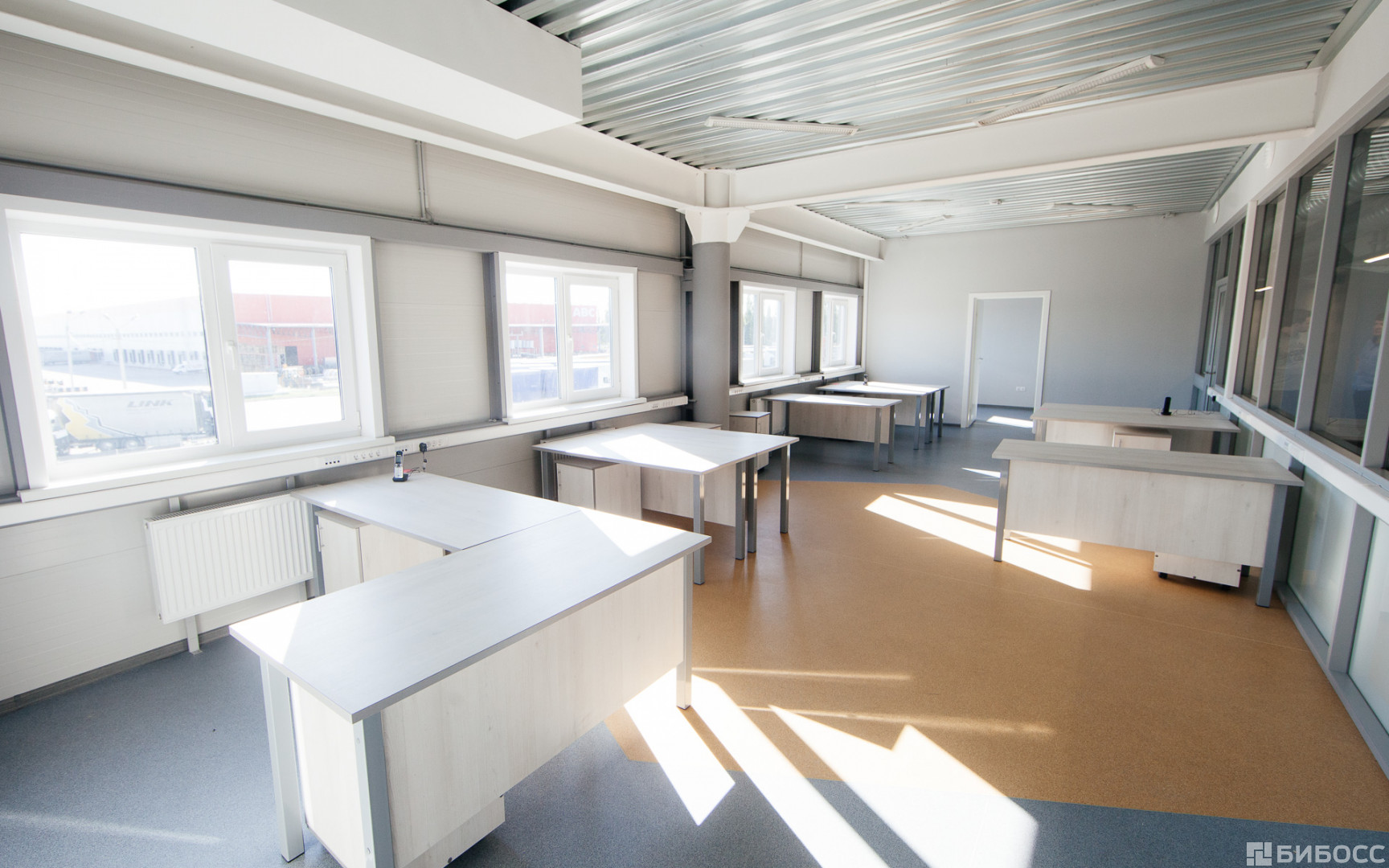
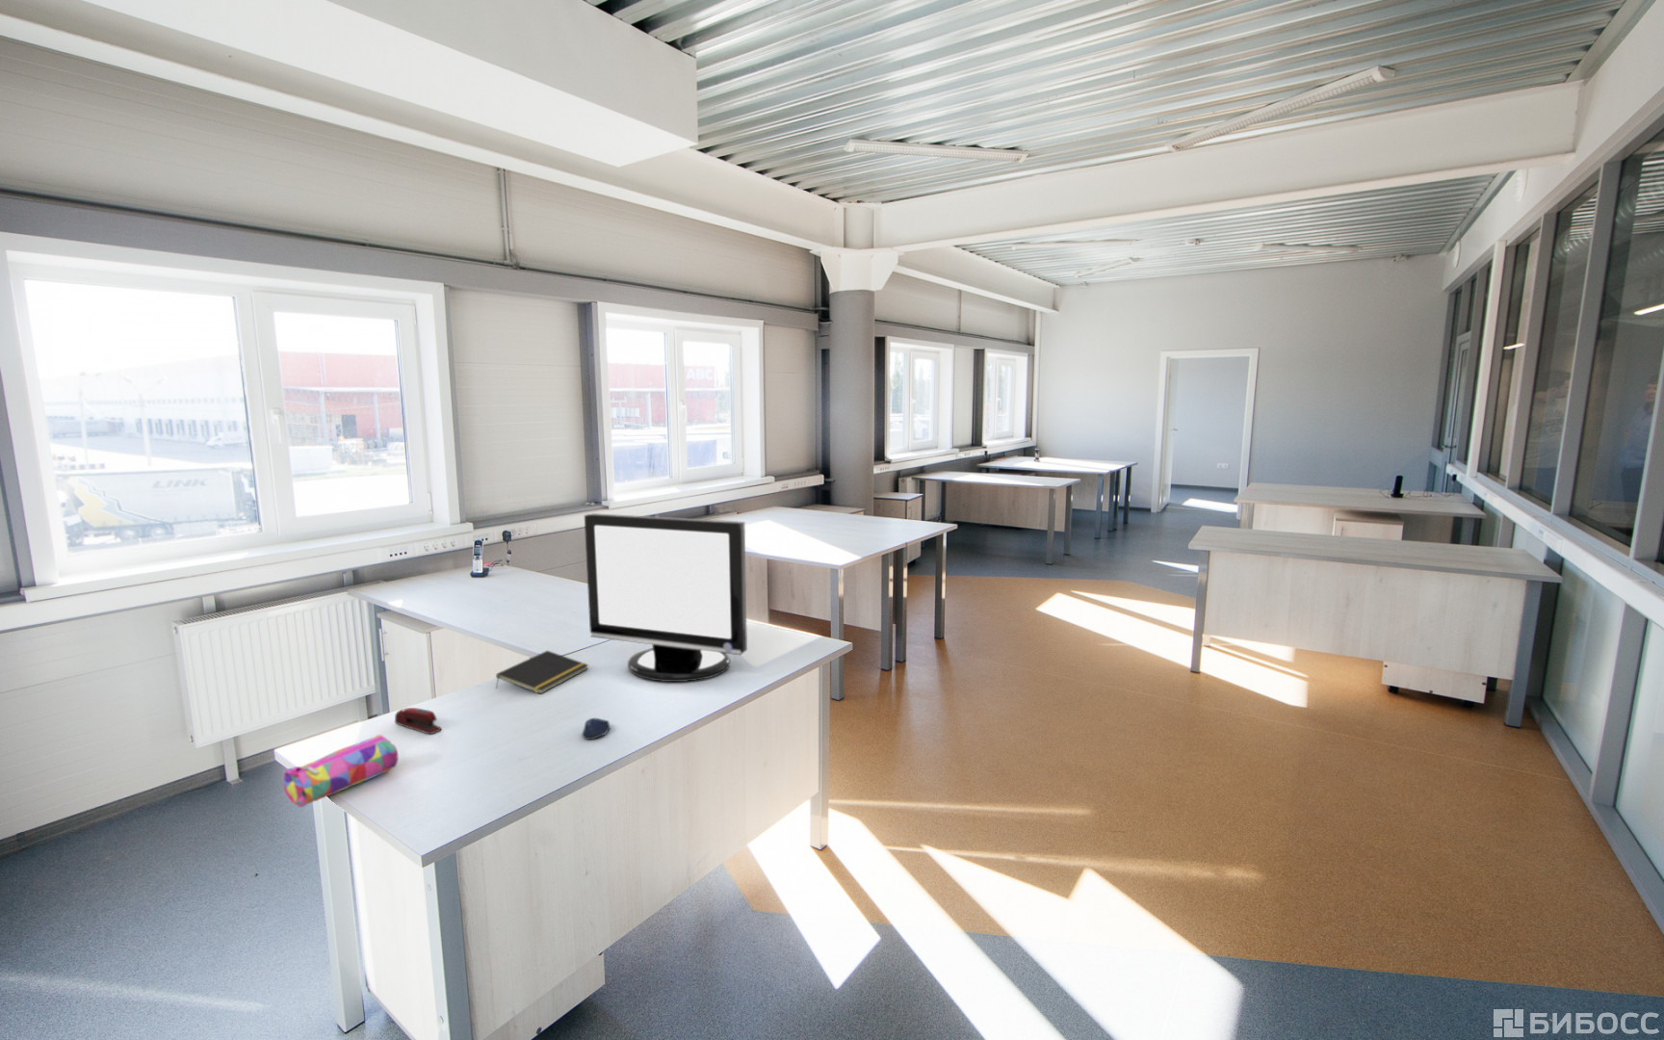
+ monitor [583,513,749,683]
+ pencil case [283,733,399,808]
+ notepad [495,649,589,695]
+ stapler [394,707,442,734]
+ computer mouse [581,718,611,740]
